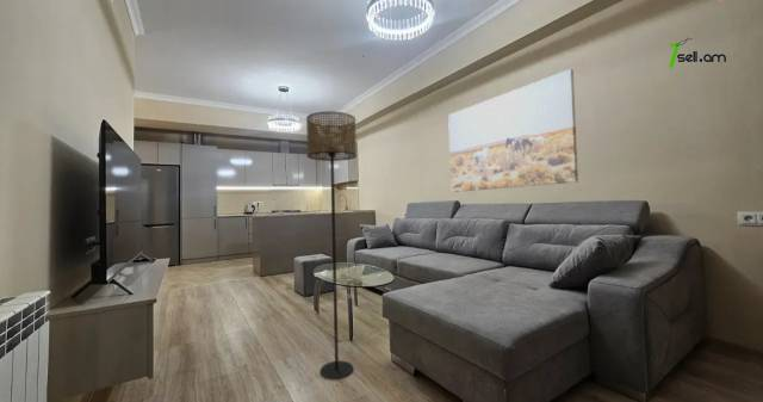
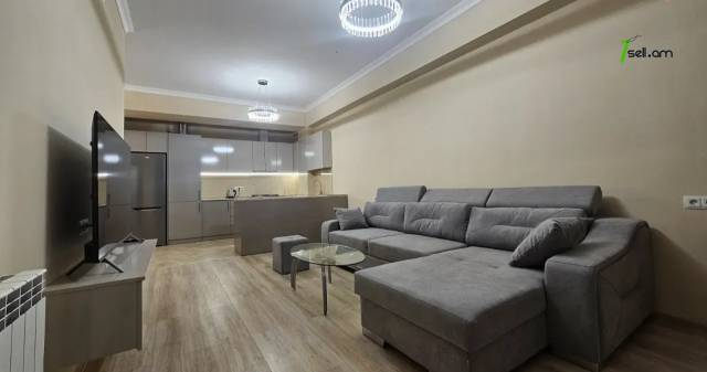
- floor lamp [305,111,358,381]
- wall art [447,68,579,193]
